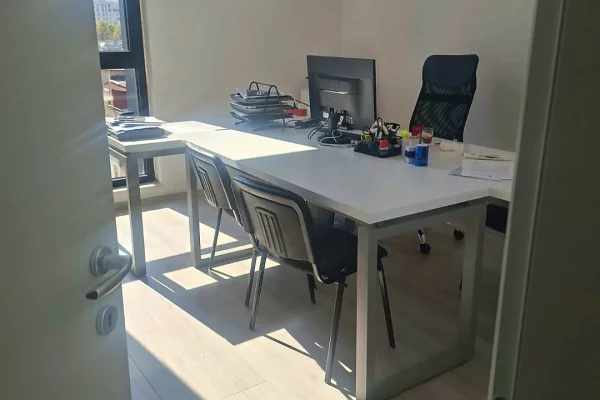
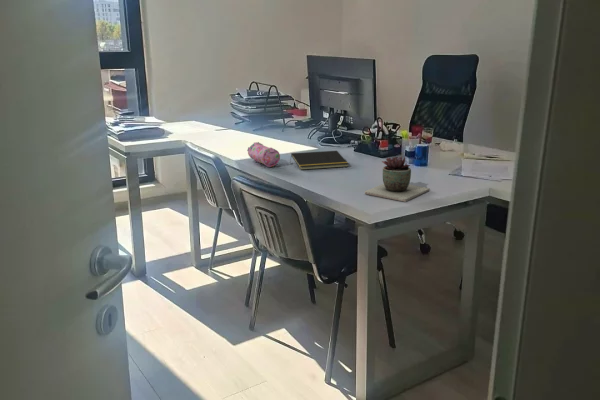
+ notepad [289,150,349,171]
+ succulent plant [364,156,431,203]
+ pencil case [246,141,281,168]
